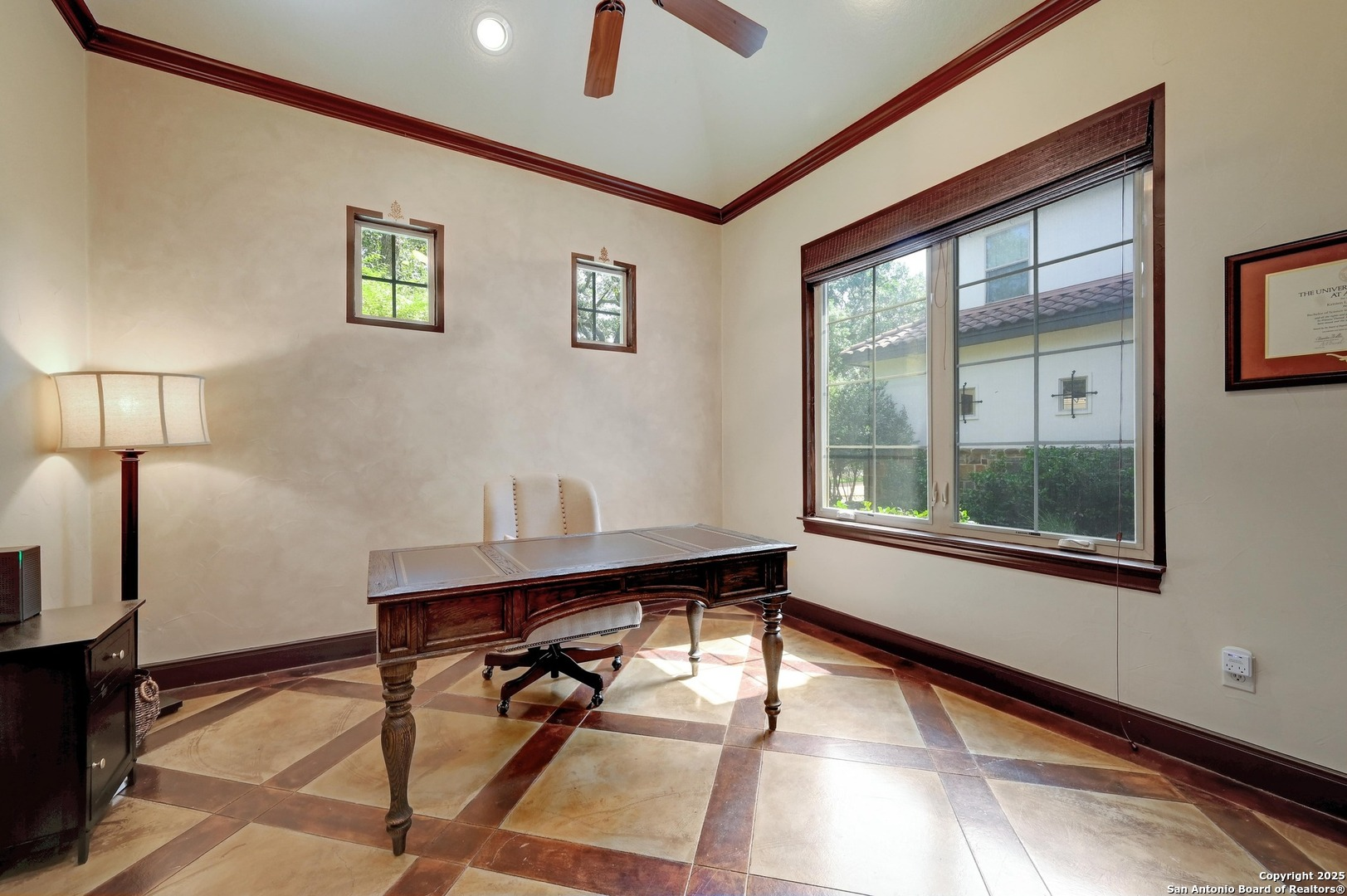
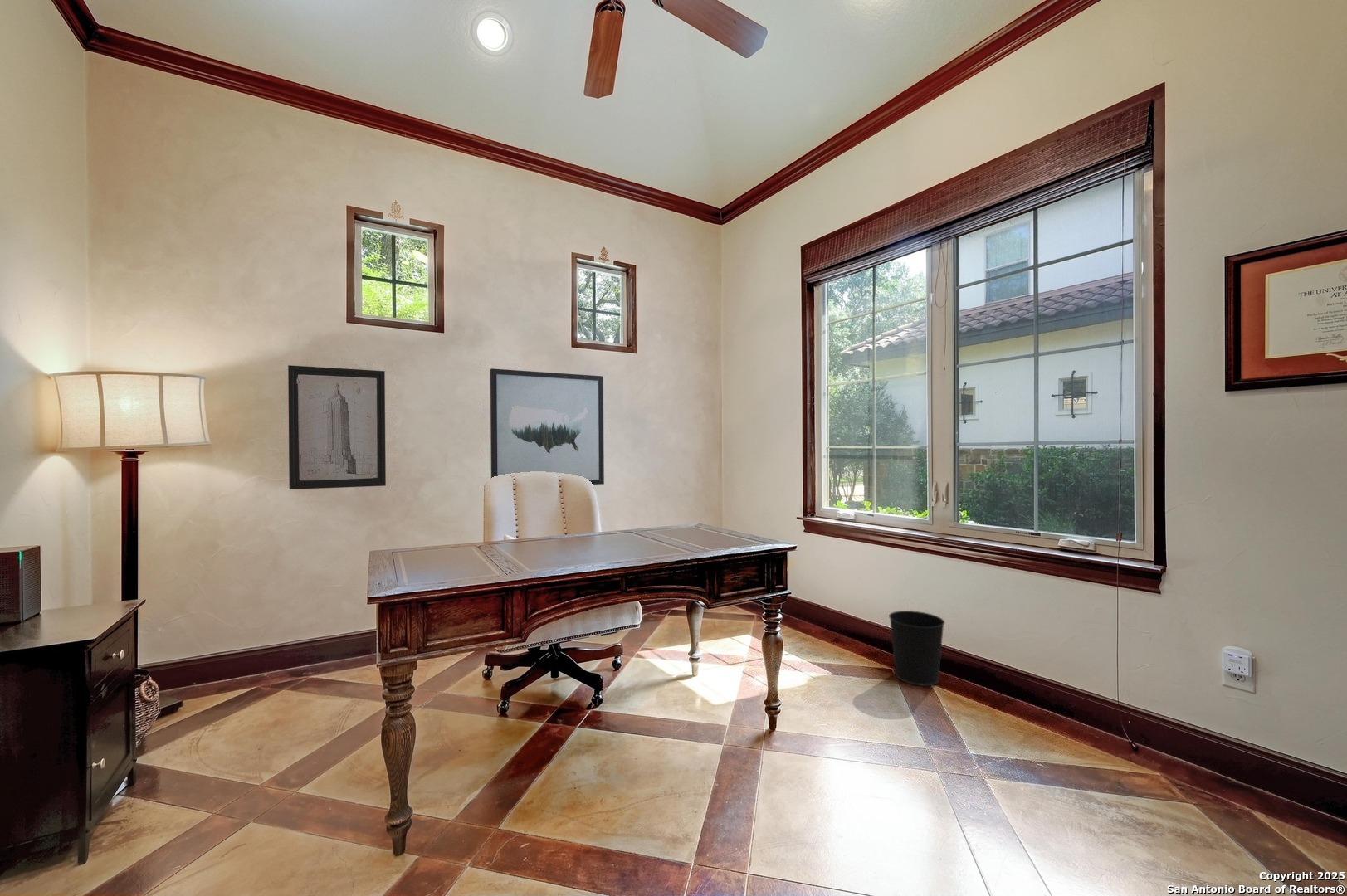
+ wastebasket [888,610,945,687]
+ wall art [490,368,605,485]
+ wall art [287,364,387,490]
